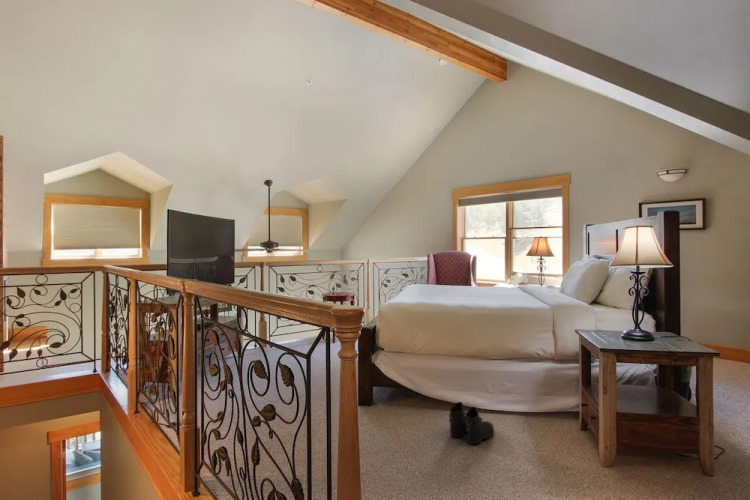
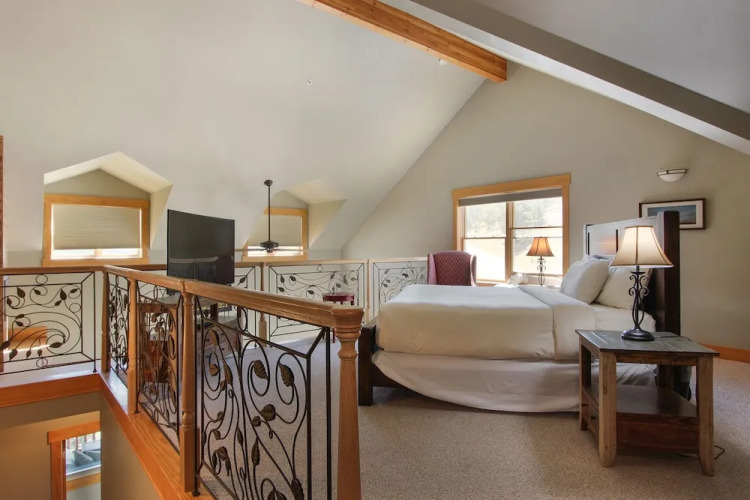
- boots [448,401,495,445]
